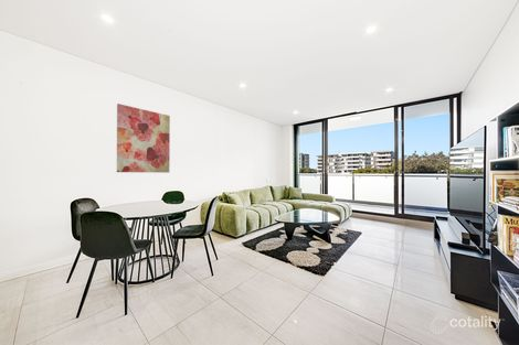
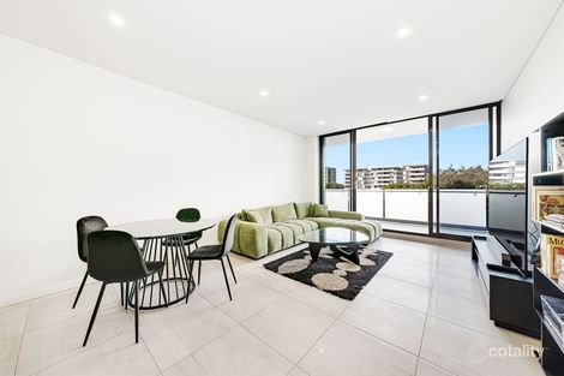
- wall art [116,103,171,174]
